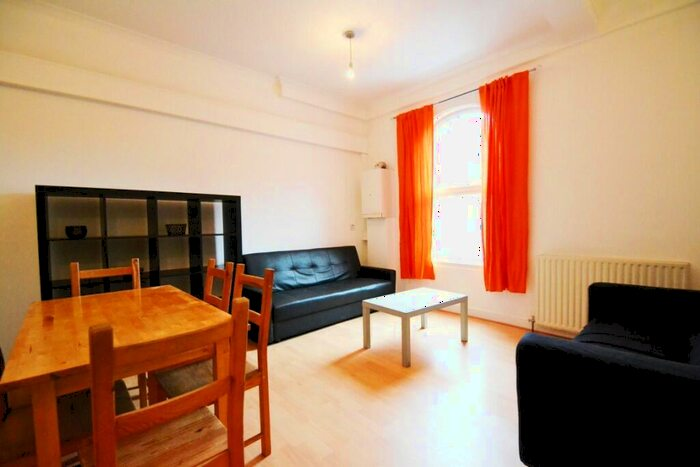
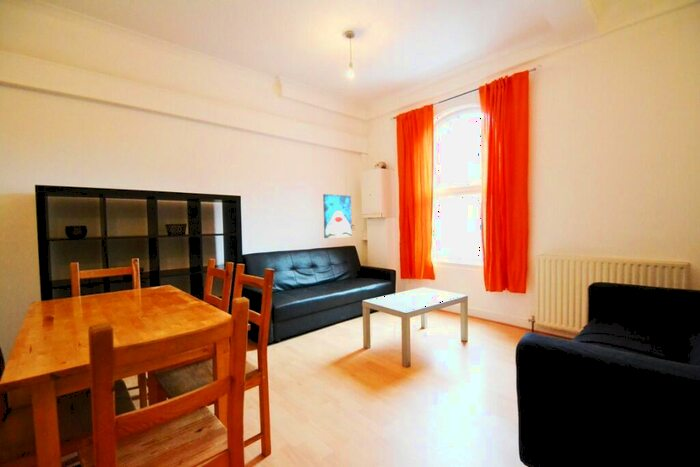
+ wall art [322,193,353,239]
